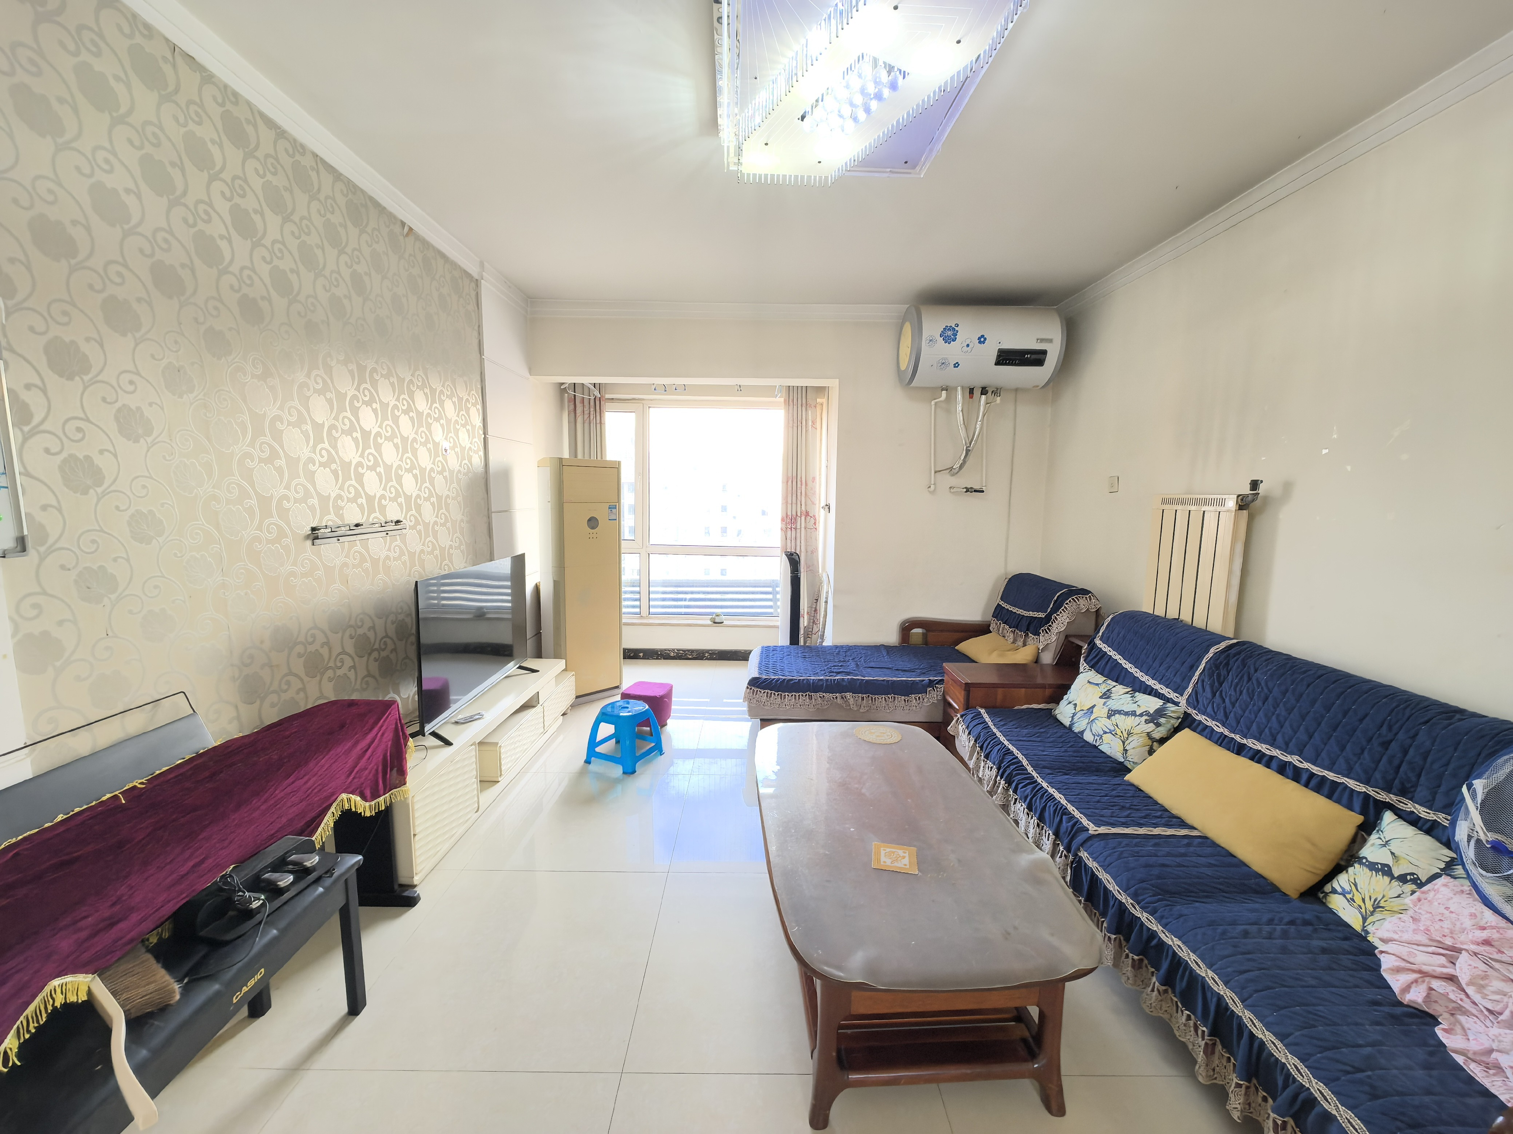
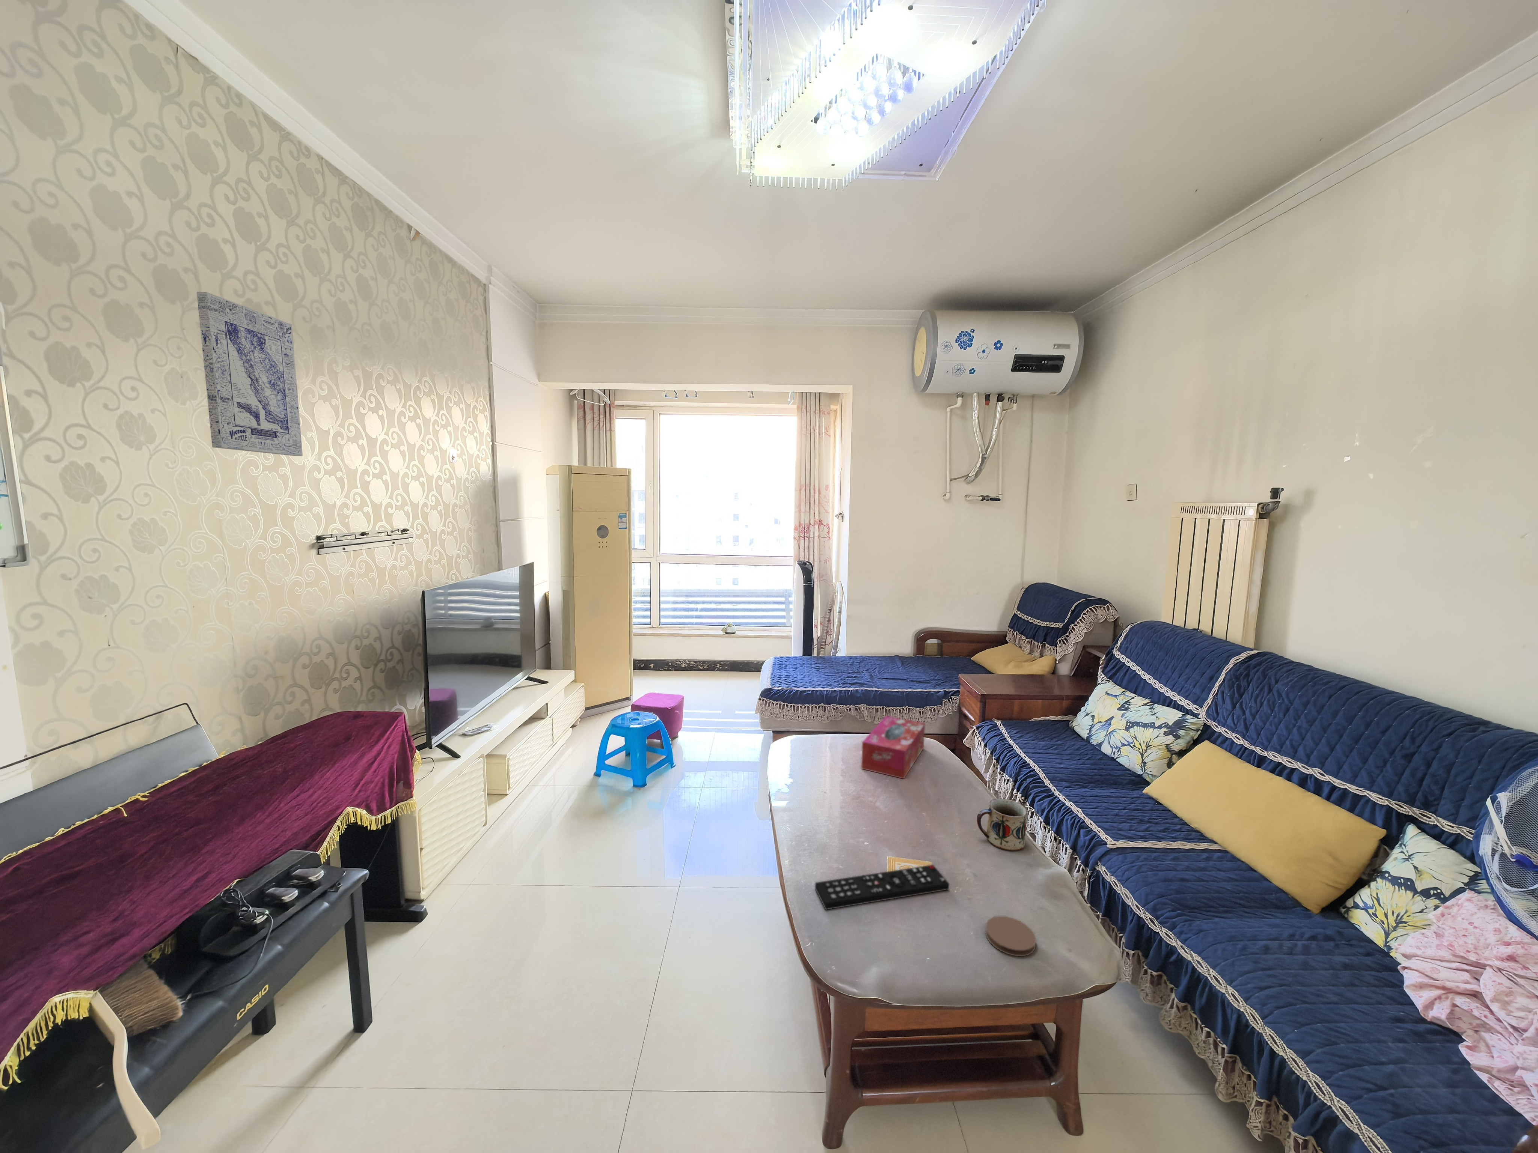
+ wall art [196,291,303,457]
+ remote control [815,864,949,910]
+ tissue box [861,716,925,779]
+ coaster [985,916,1037,957]
+ mug [976,798,1027,851]
